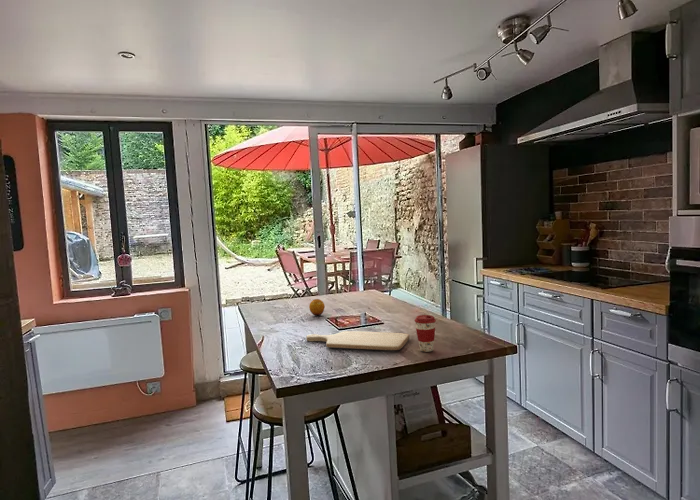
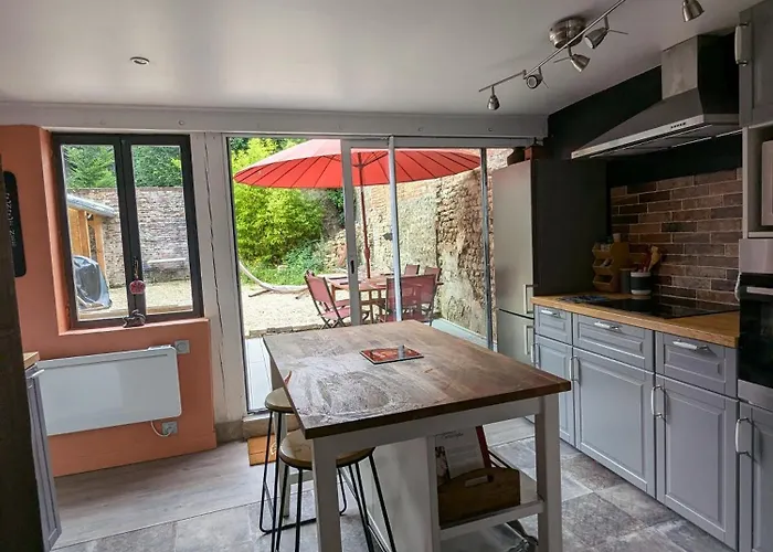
- coffee cup [413,314,437,353]
- fruit [308,298,326,317]
- chopping board [305,330,411,351]
